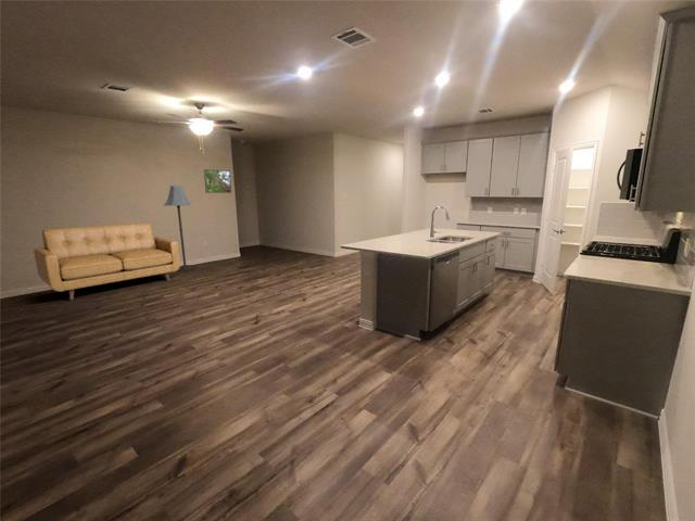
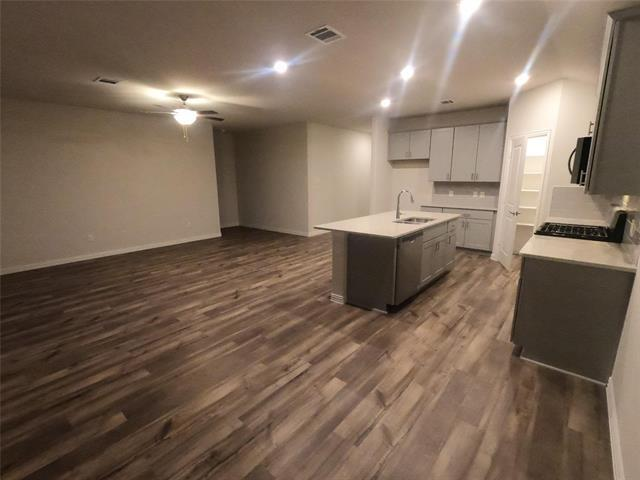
- floor lamp [163,185,199,272]
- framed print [203,168,232,194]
- sofa [33,223,181,301]
